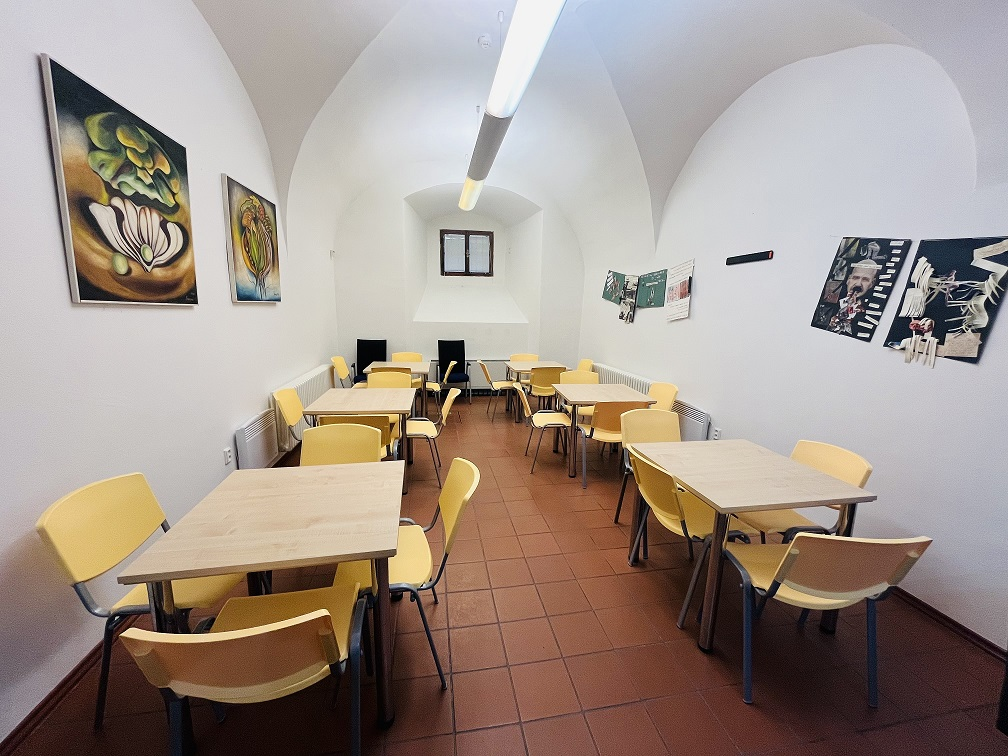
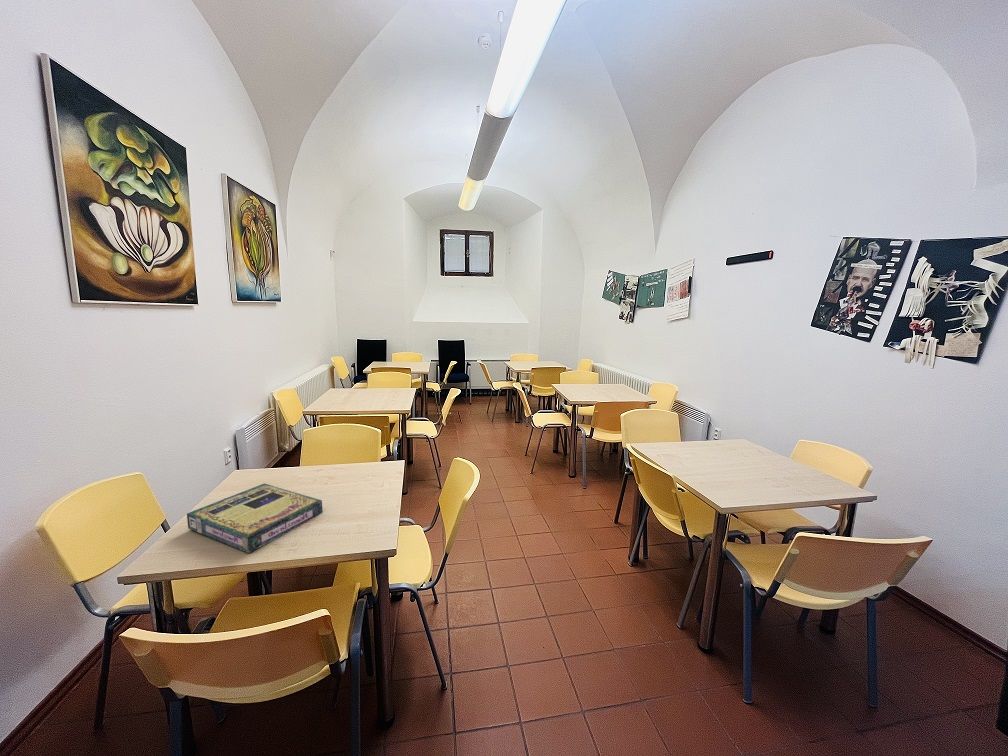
+ video game box [186,483,324,554]
